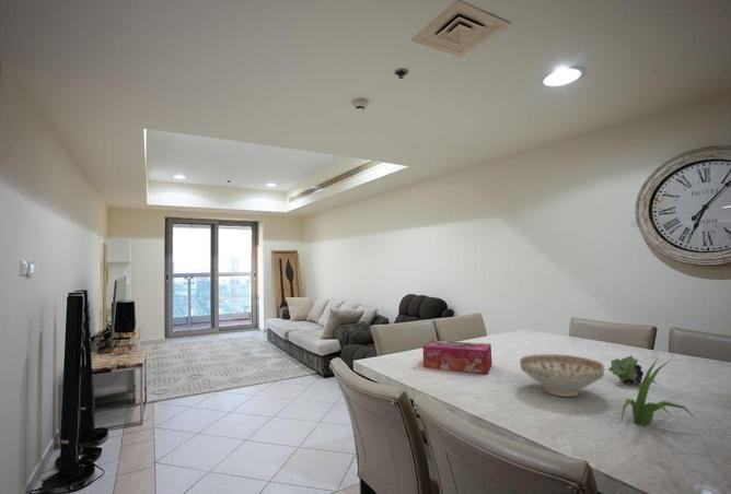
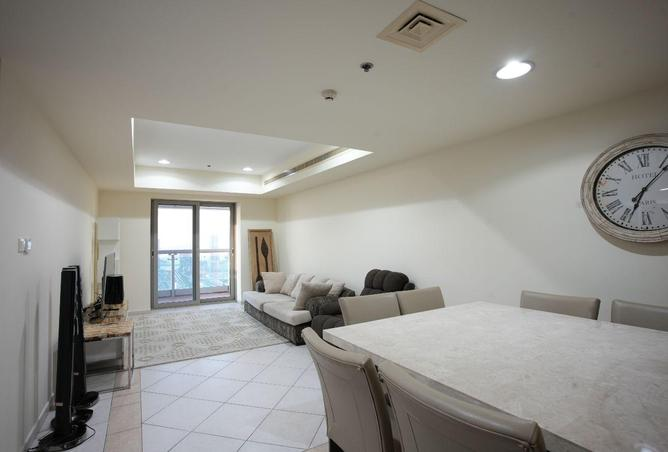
- tissue box [421,340,494,375]
- decorative bowl [519,353,605,398]
- plant [620,356,698,427]
- fruit [607,355,645,385]
